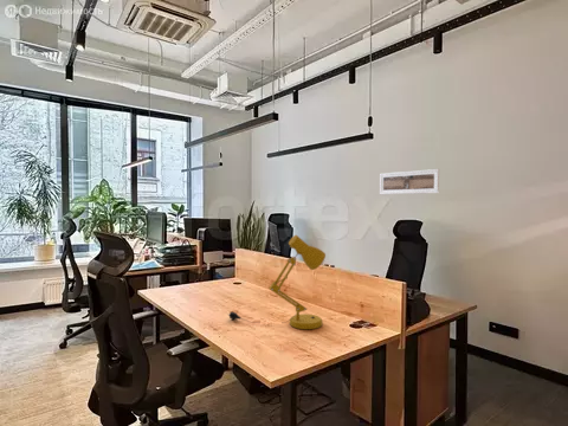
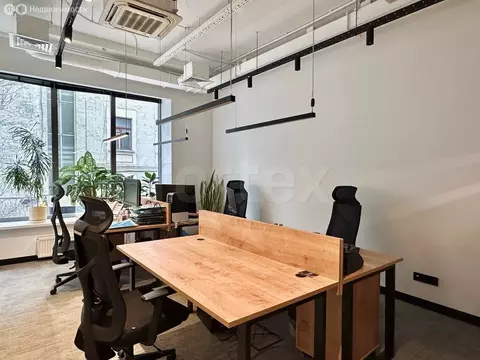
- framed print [379,168,440,195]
- desk lamp [228,234,327,330]
